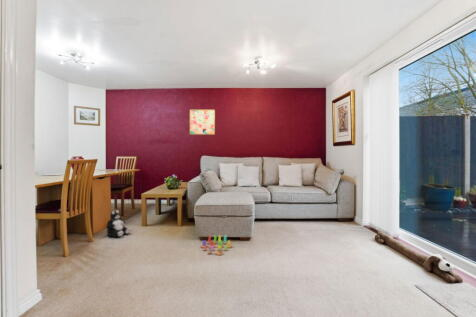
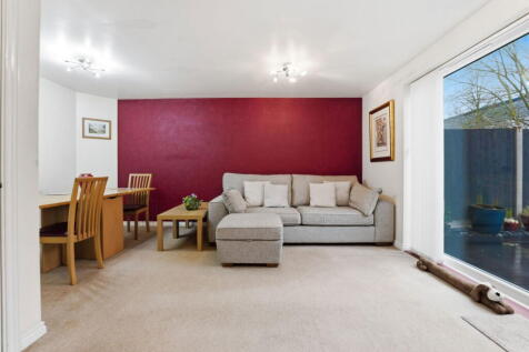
- wall art [189,109,216,136]
- plush toy [105,209,133,238]
- stacking toy [200,234,233,256]
